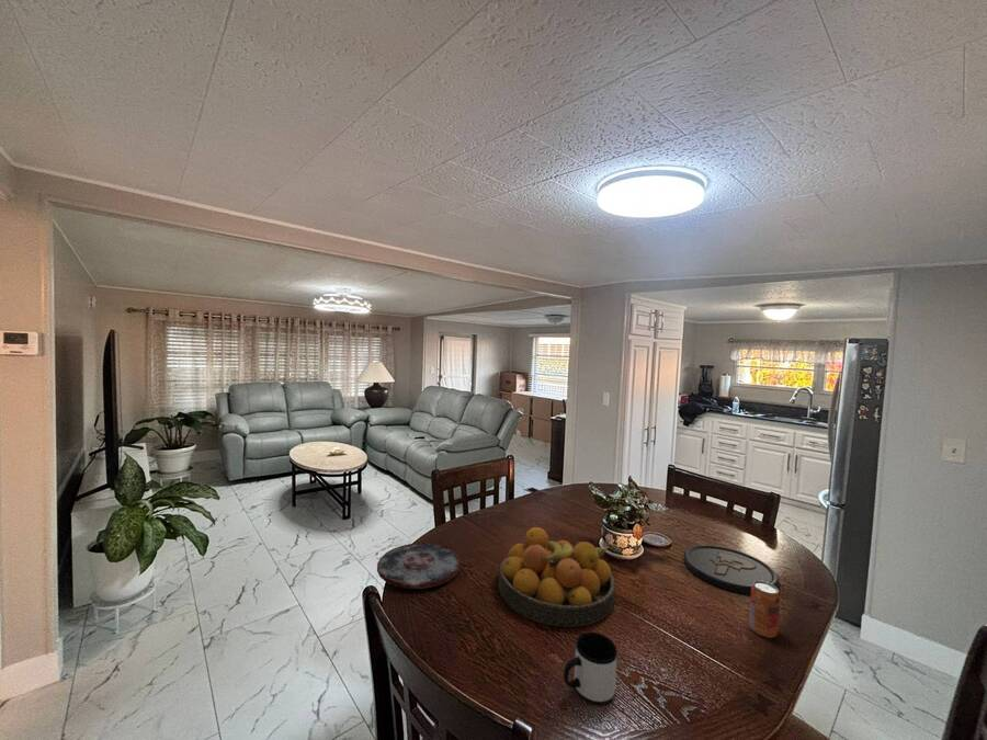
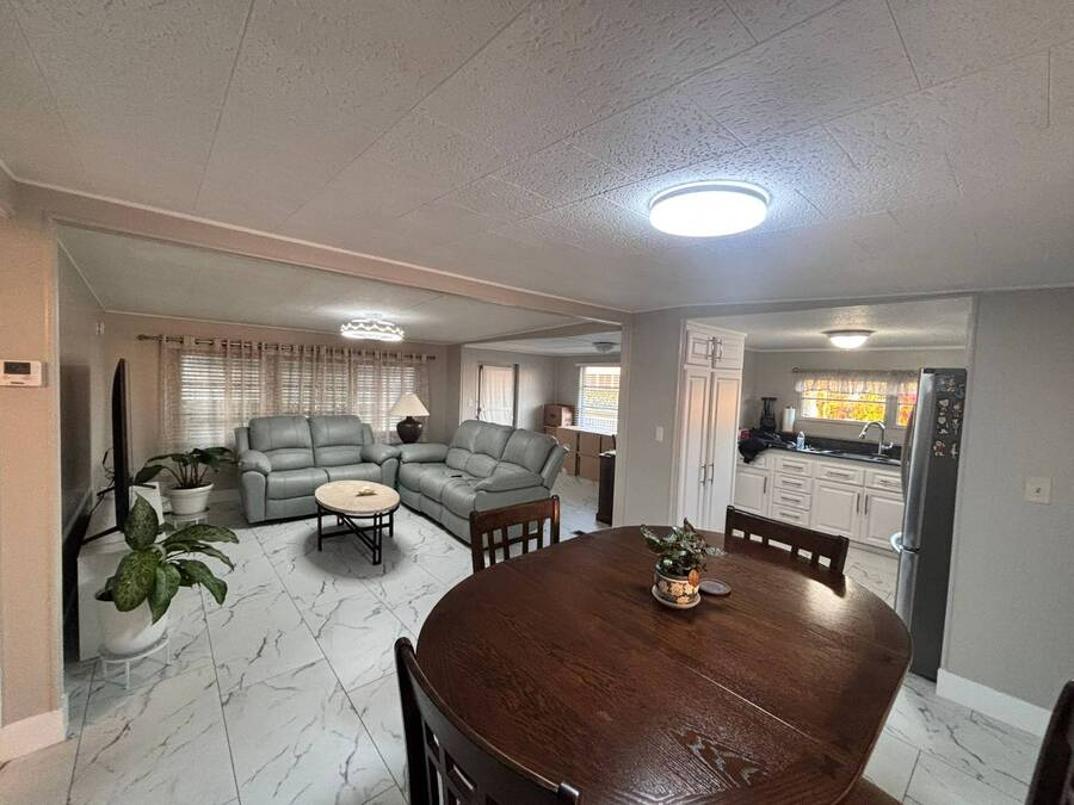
- fruit bowl [498,526,616,628]
- mug [563,631,619,706]
- beverage can [748,581,781,639]
- plate [376,542,462,590]
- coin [682,544,780,595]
